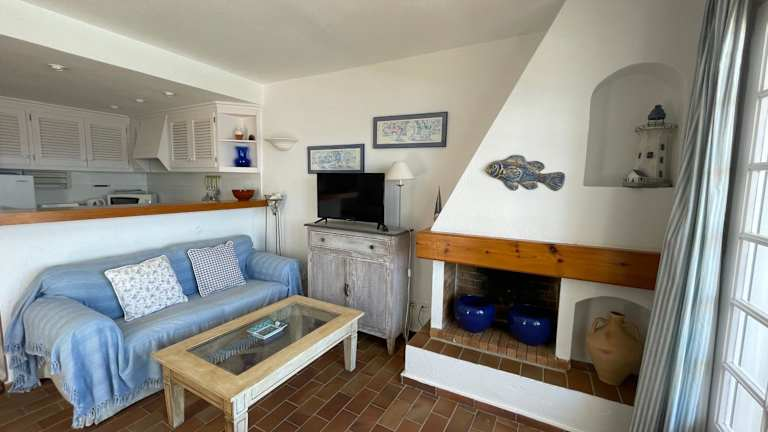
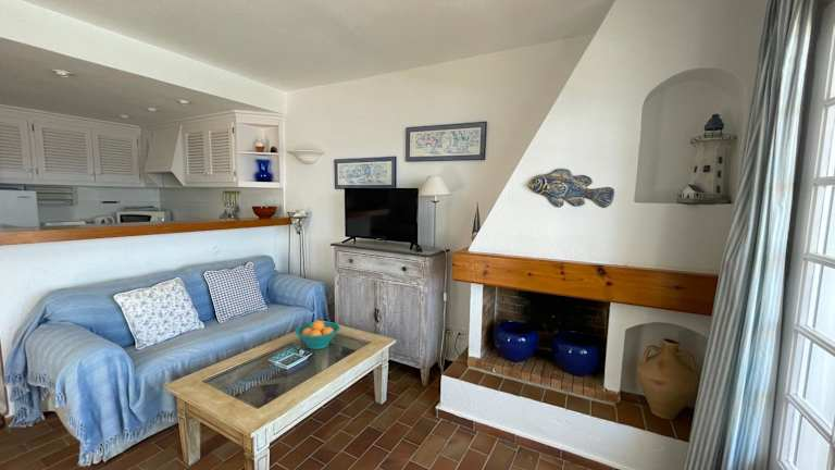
+ fruit bowl [294,319,341,350]
